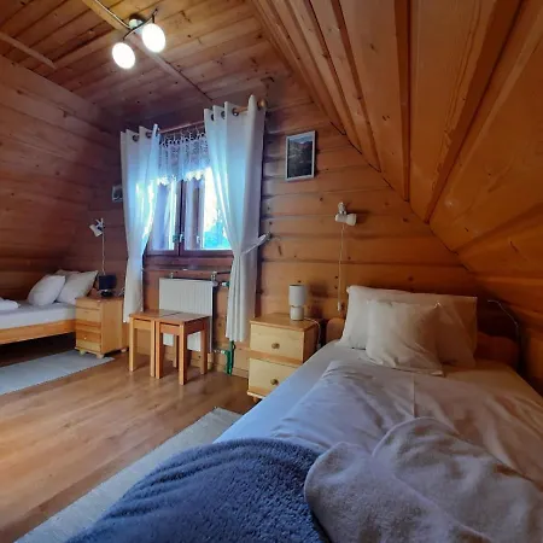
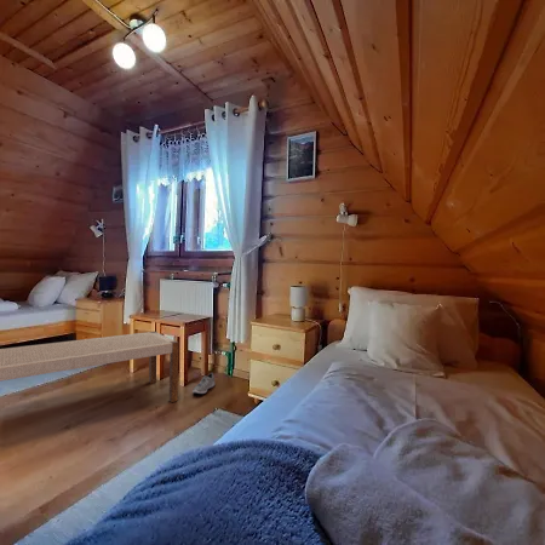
+ sneaker [191,372,216,395]
+ bench [0,331,180,403]
